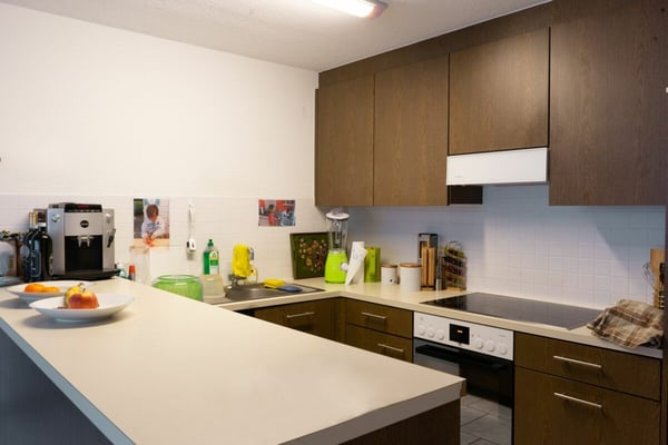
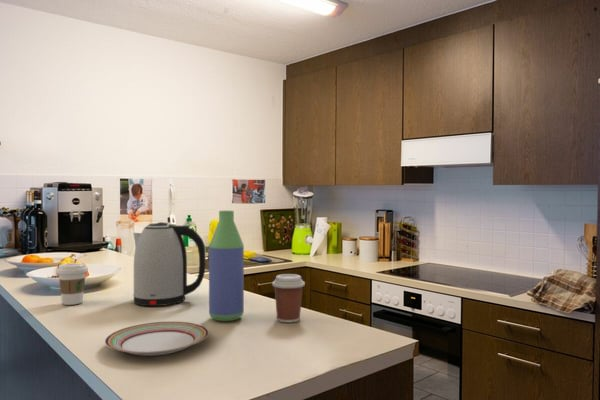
+ plate [104,321,210,357]
+ coffee cup [55,263,89,306]
+ bottle [208,210,245,322]
+ kettle [132,221,206,307]
+ coffee cup [271,273,306,323]
